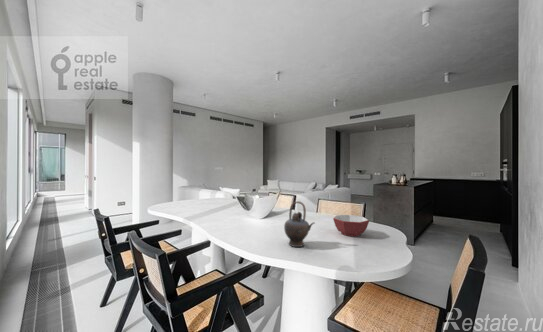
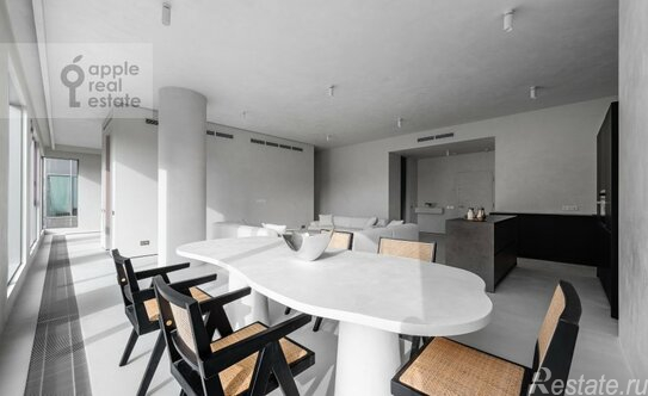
- teapot [283,200,316,248]
- bowl [332,214,370,238]
